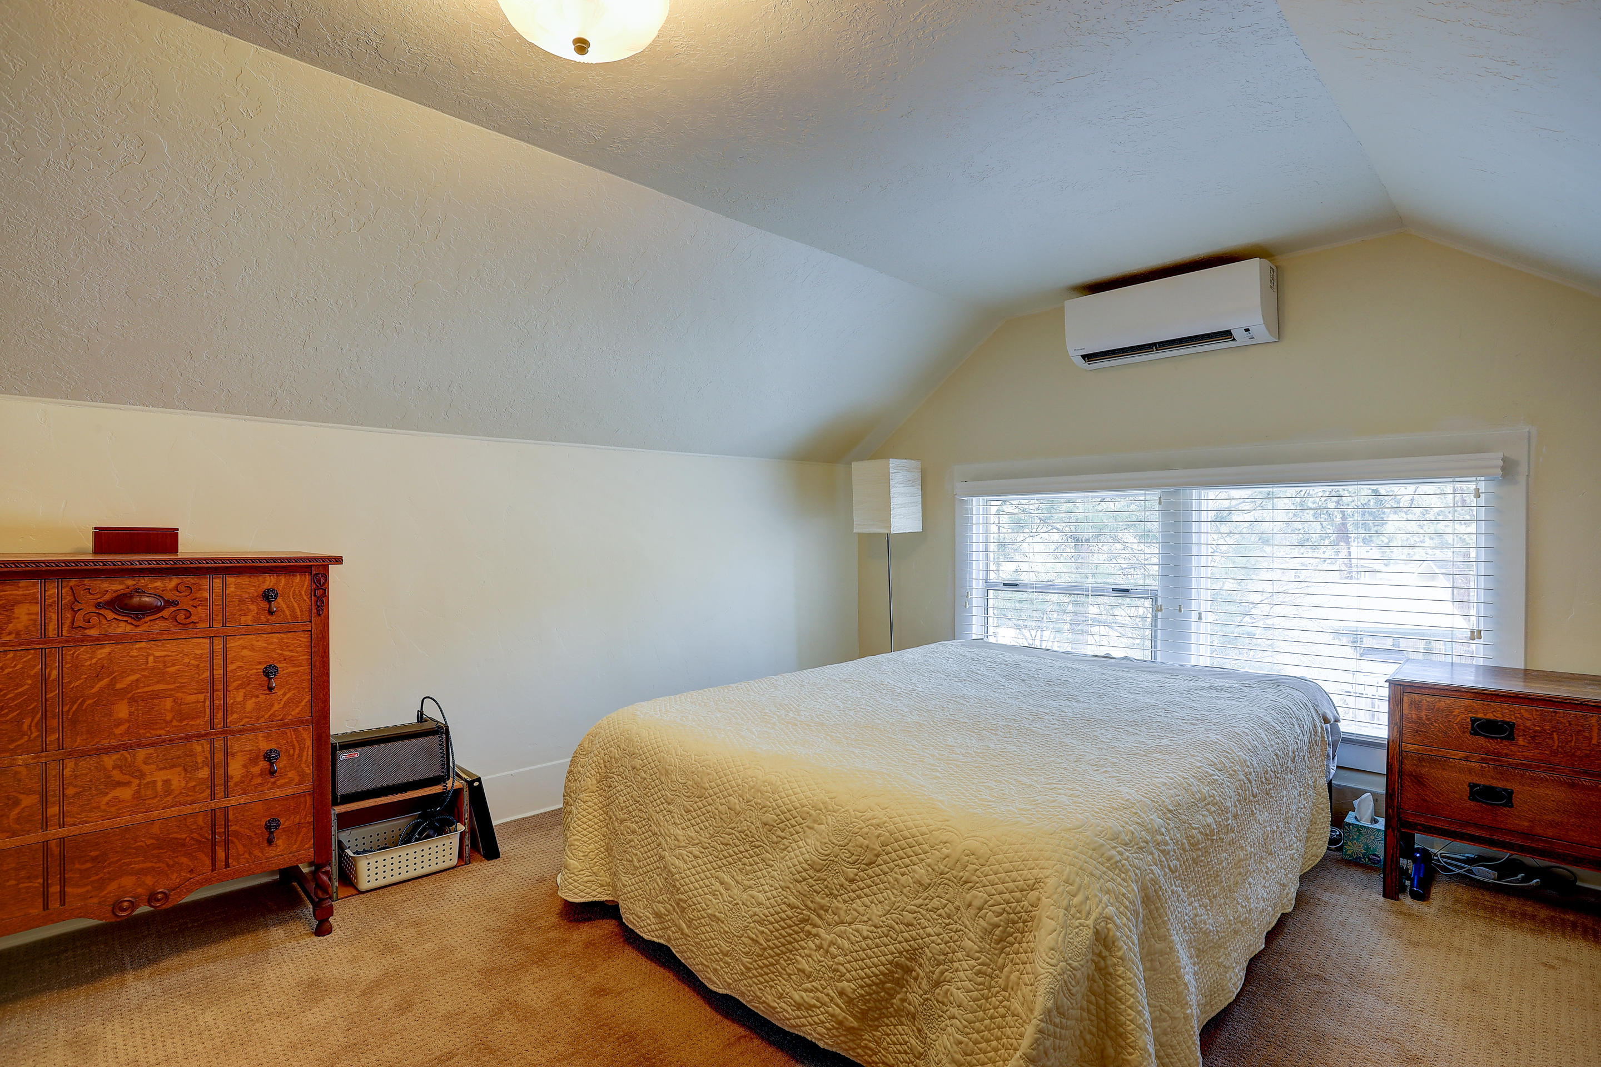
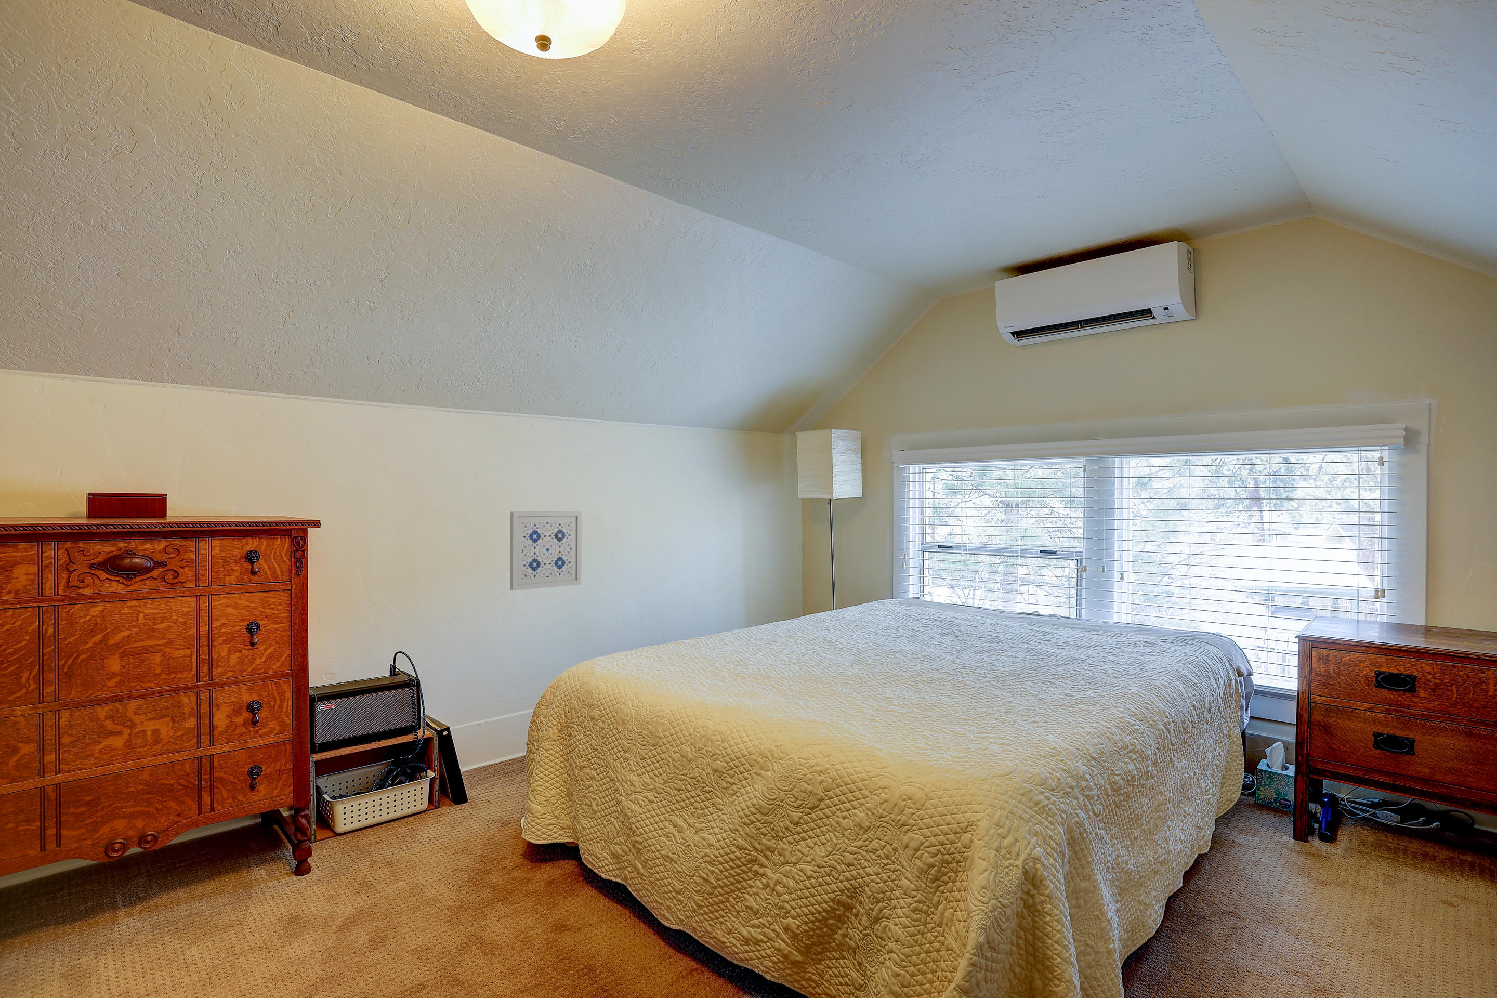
+ wall art [509,510,583,591]
